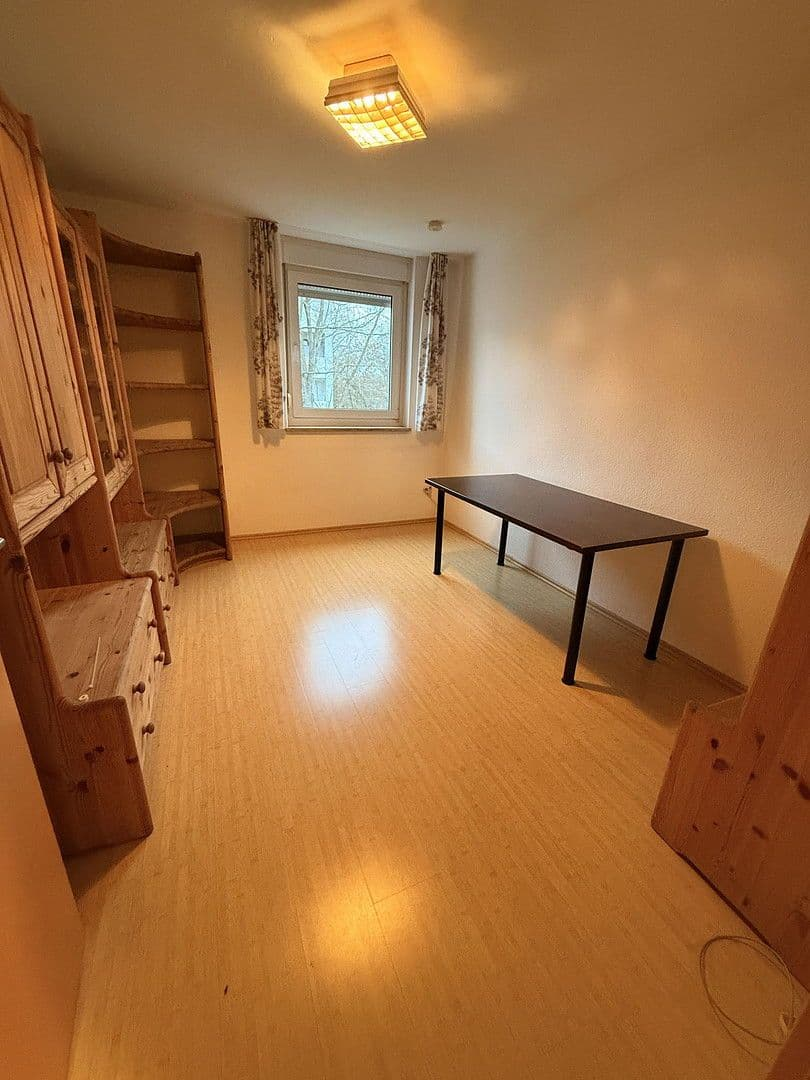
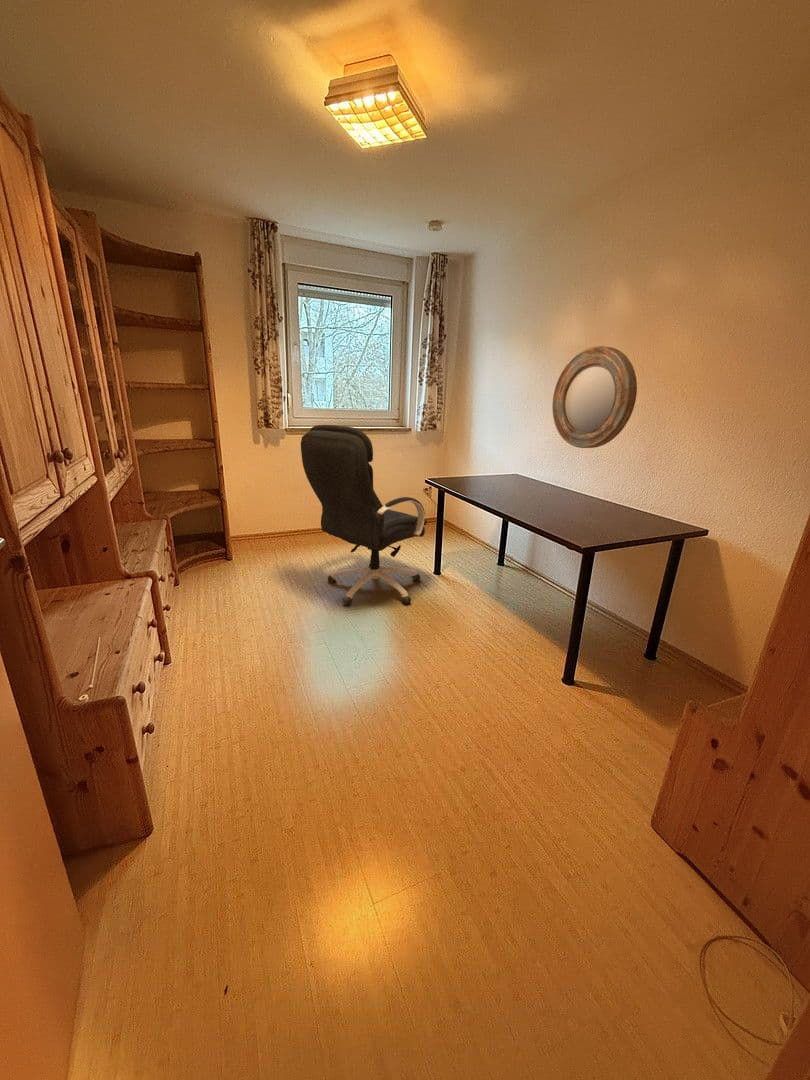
+ office chair [300,424,428,606]
+ home mirror [551,345,638,449]
